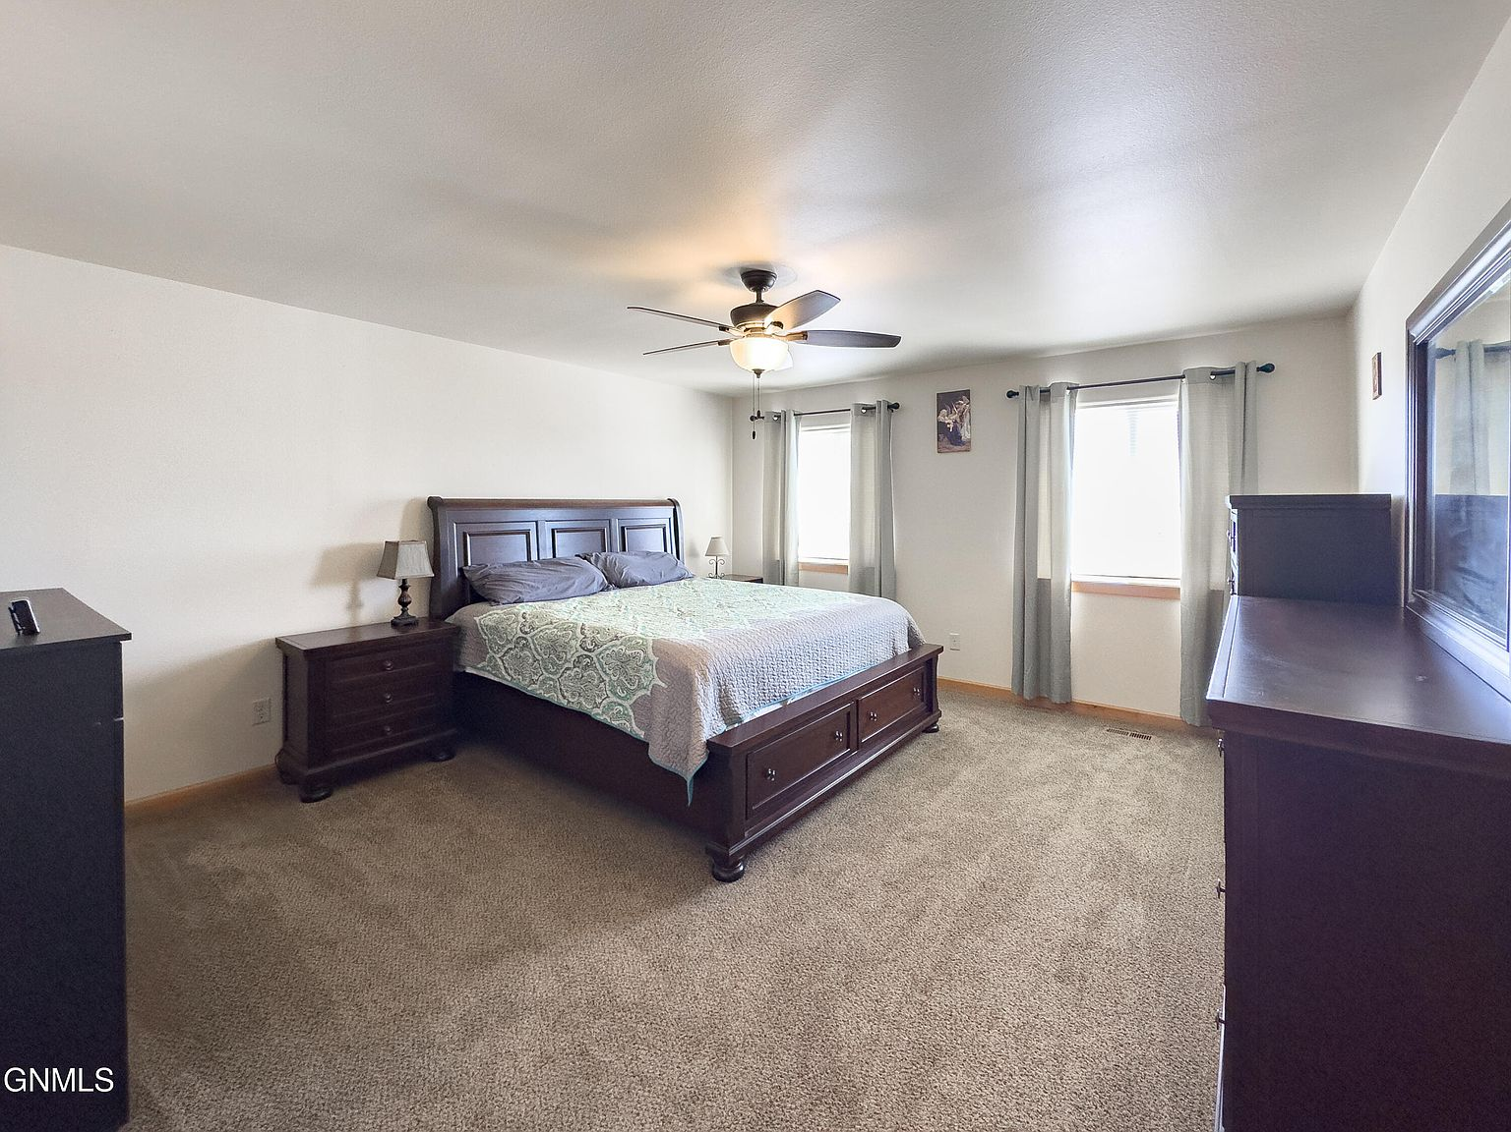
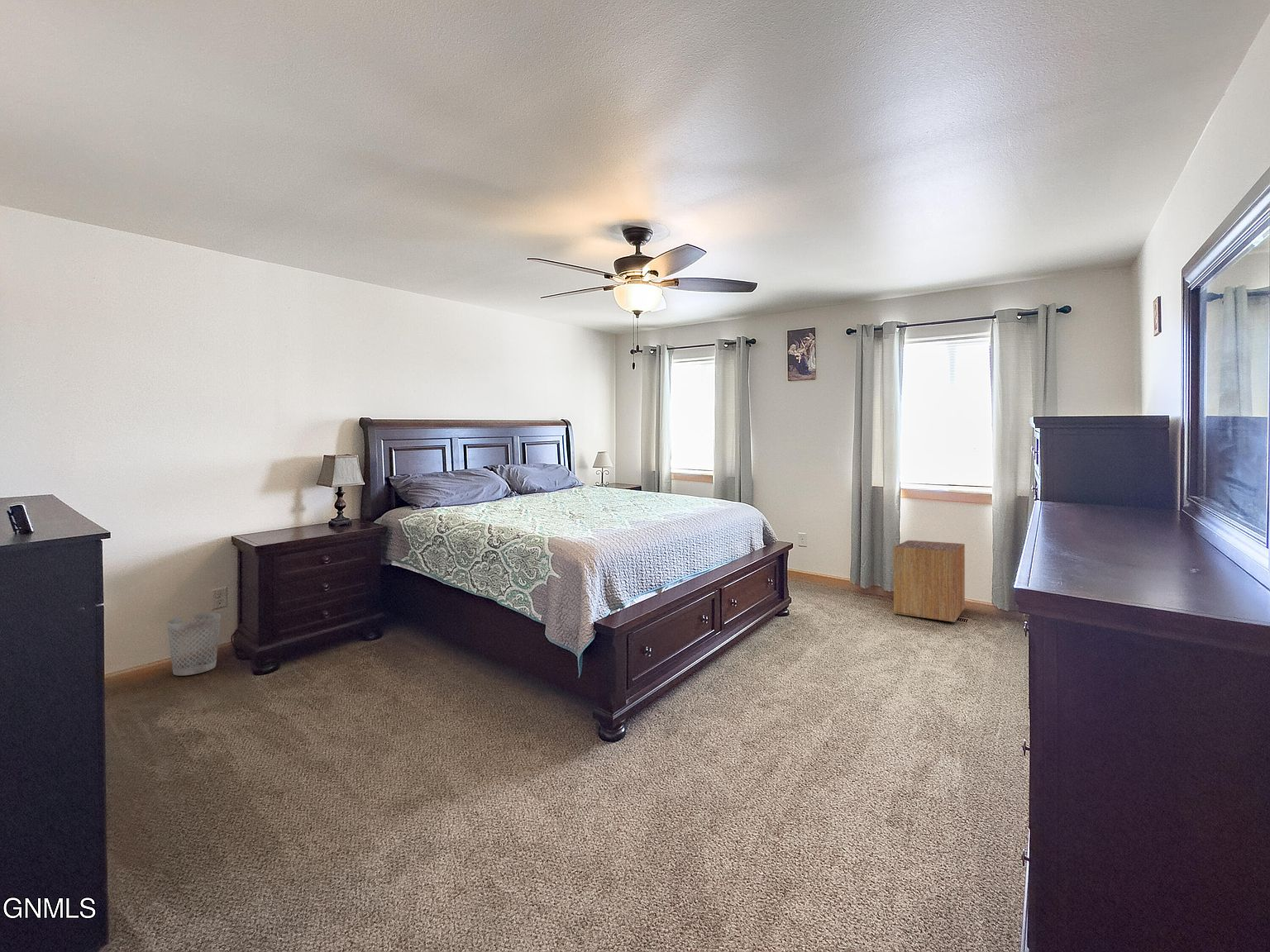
+ wastebasket [166,612,222,676]
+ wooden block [893,540,966,623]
